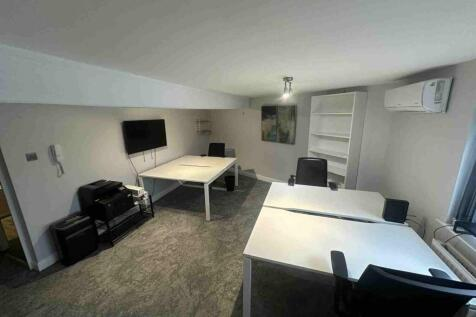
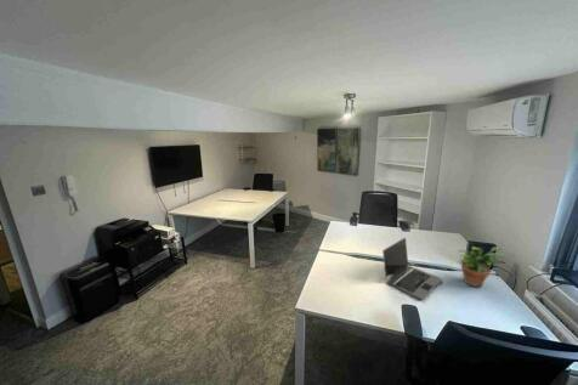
+ potted plant [457,245,506,288]
+ laptop [381,237,443,301]
